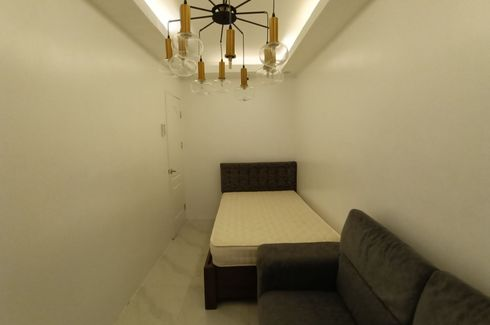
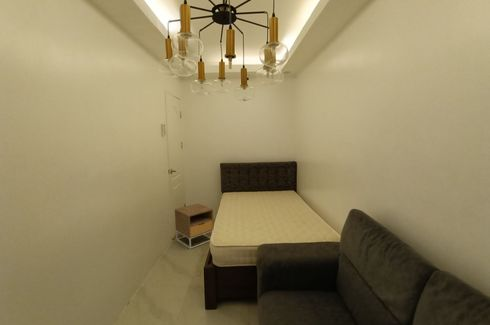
+ nightstand [174,203,214,250]
